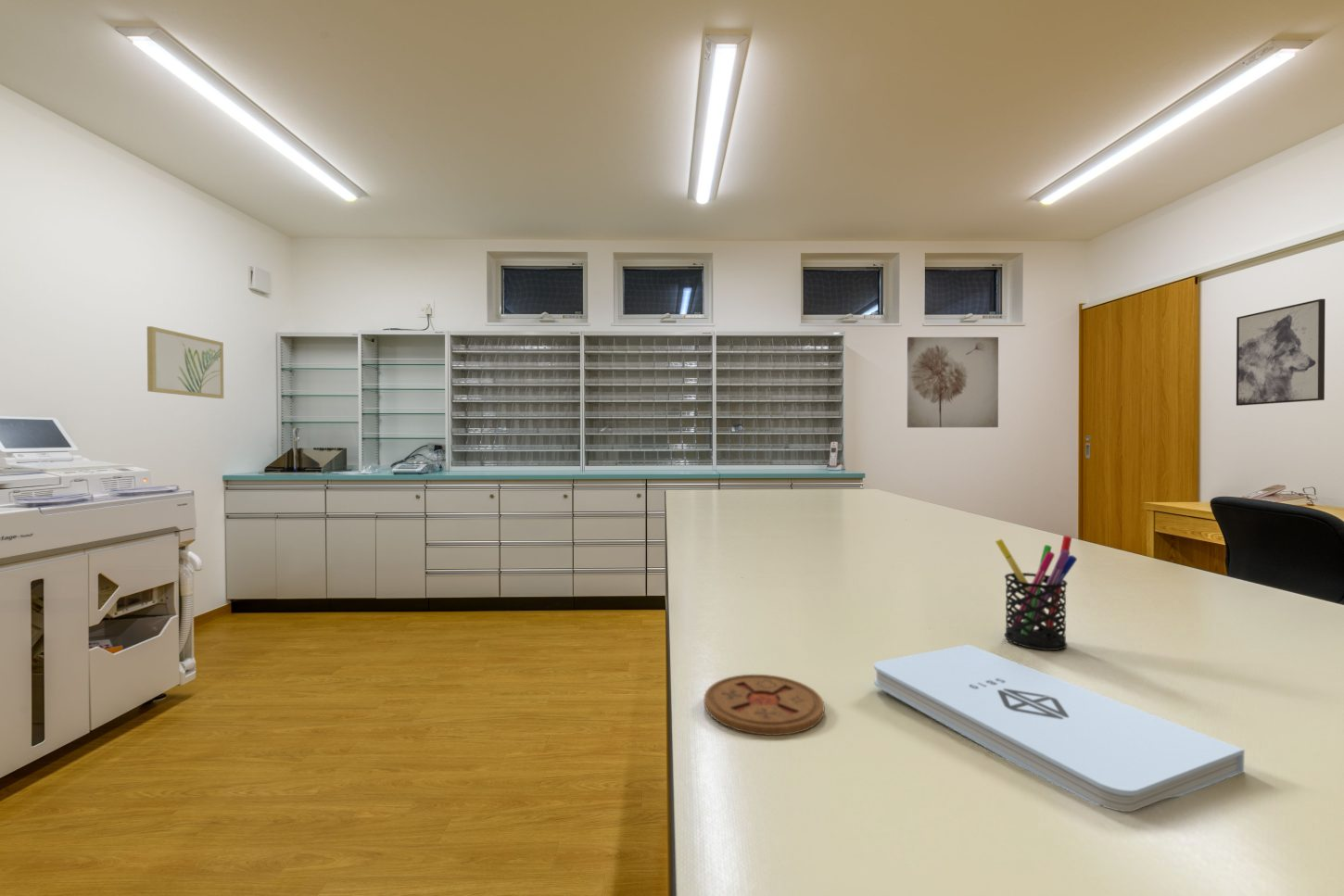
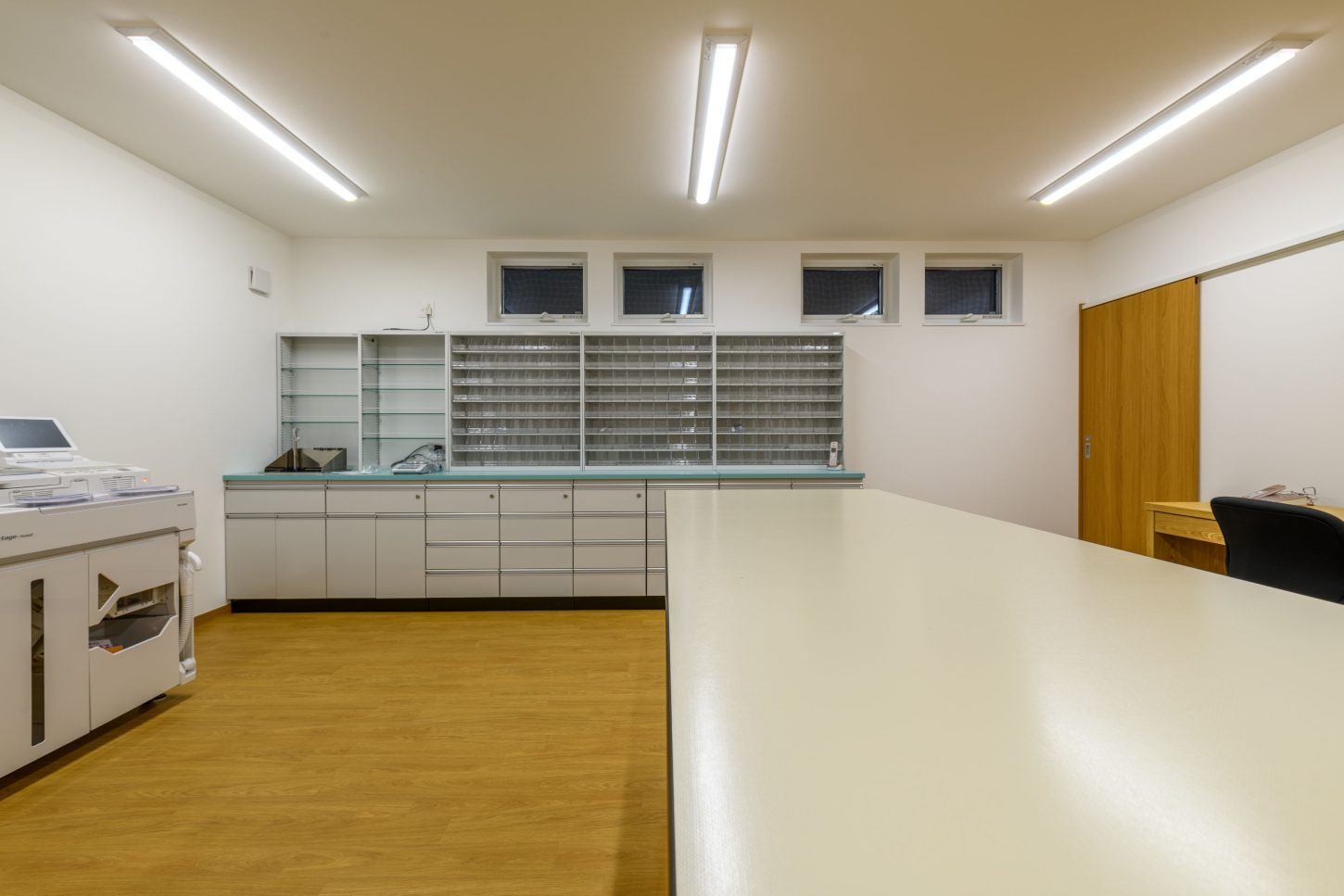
- wall art [1236,298,1326,407]
- notepad [873,643,1245,813]
- coaster [704,674,825,737]
- wall art [907,336,999,428]
- wall art [146,325,224,399]
- pen holder [995,535,1078,651]
